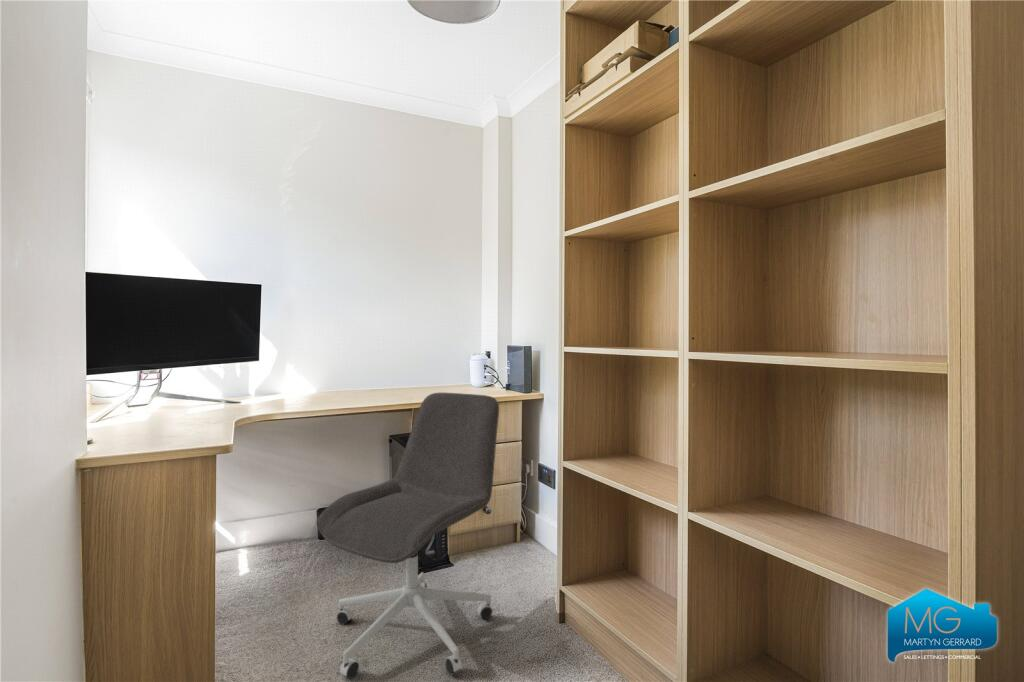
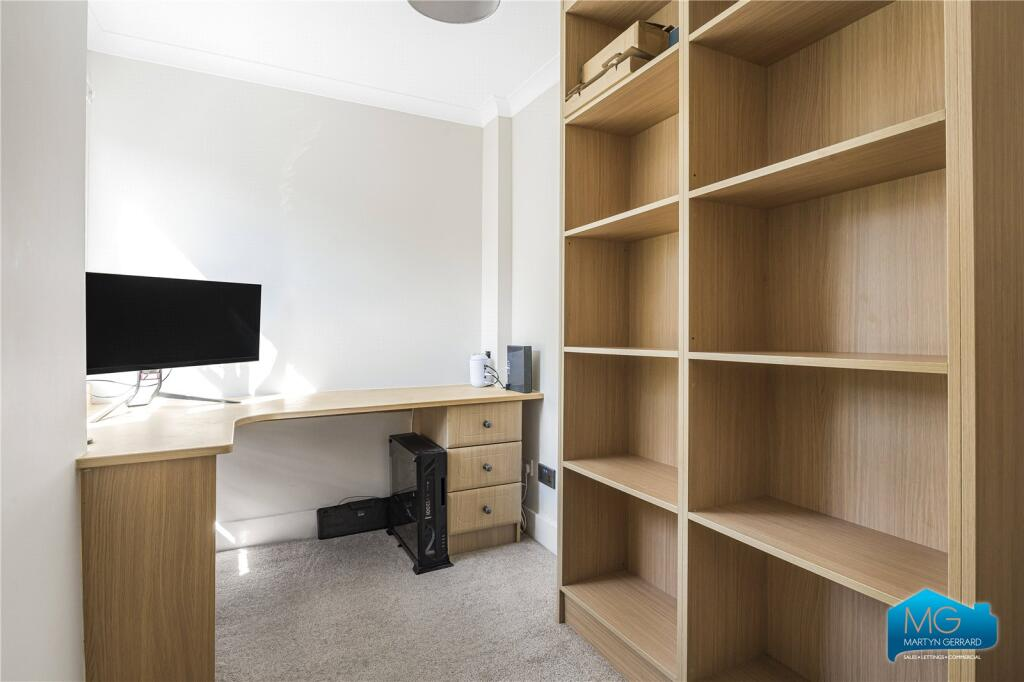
- office chair [315,392,500,680]
